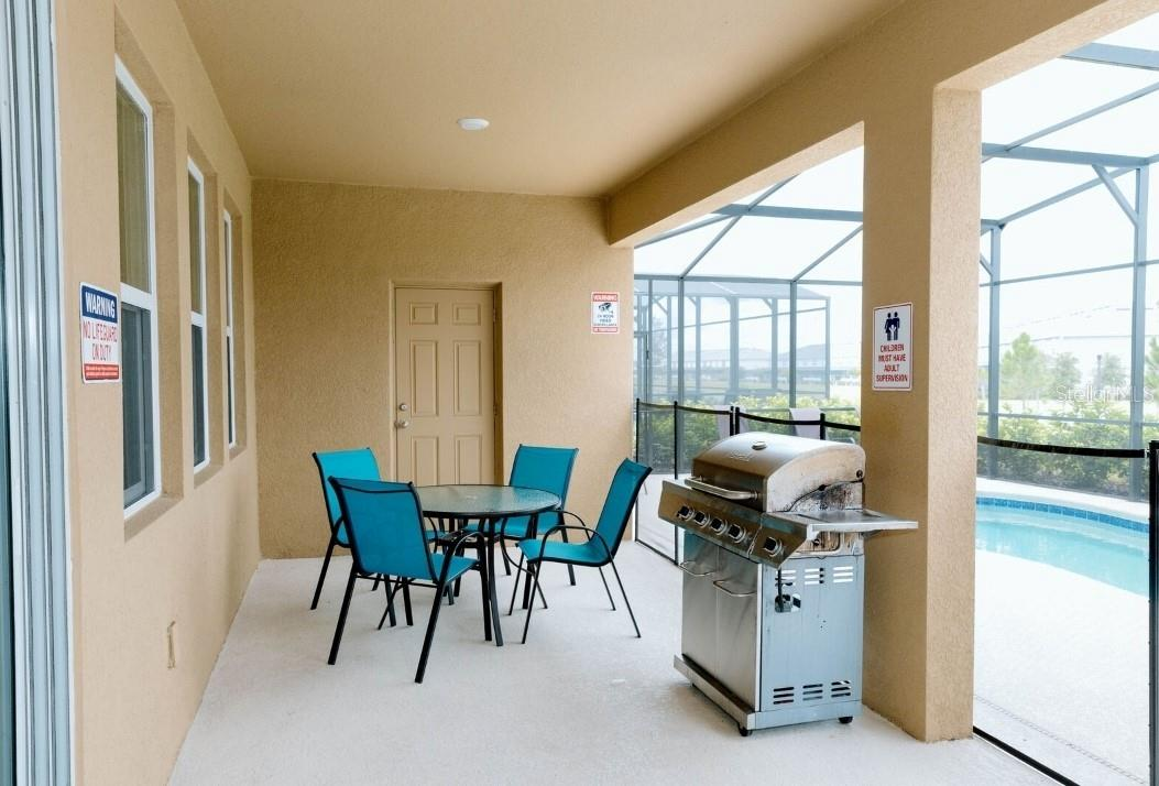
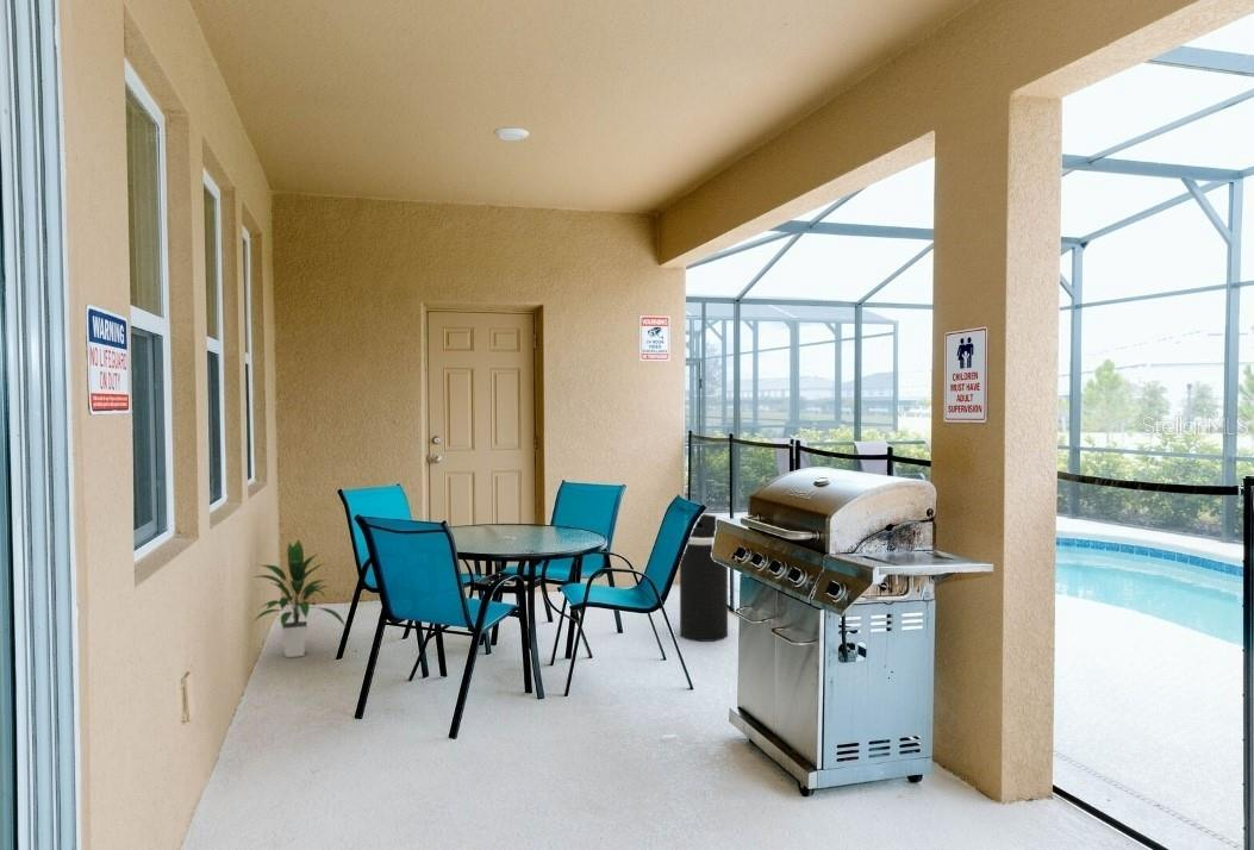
+ trash can [679,513,729,643]
+ indoor plant [254,538,348,658]
